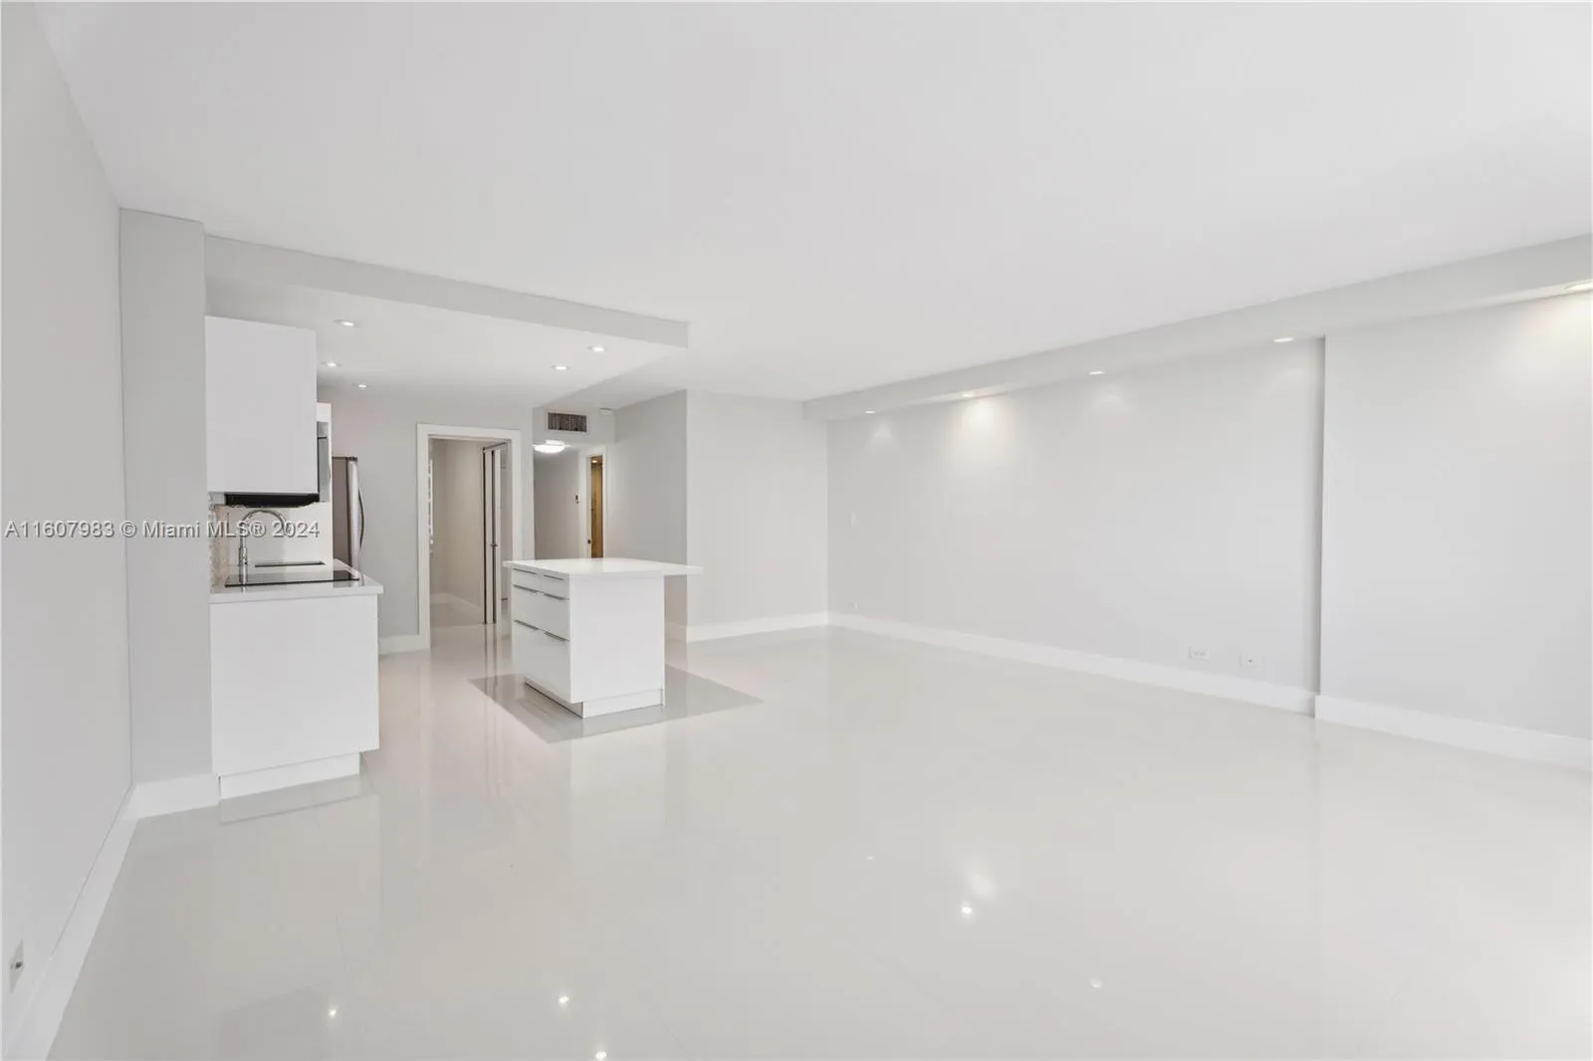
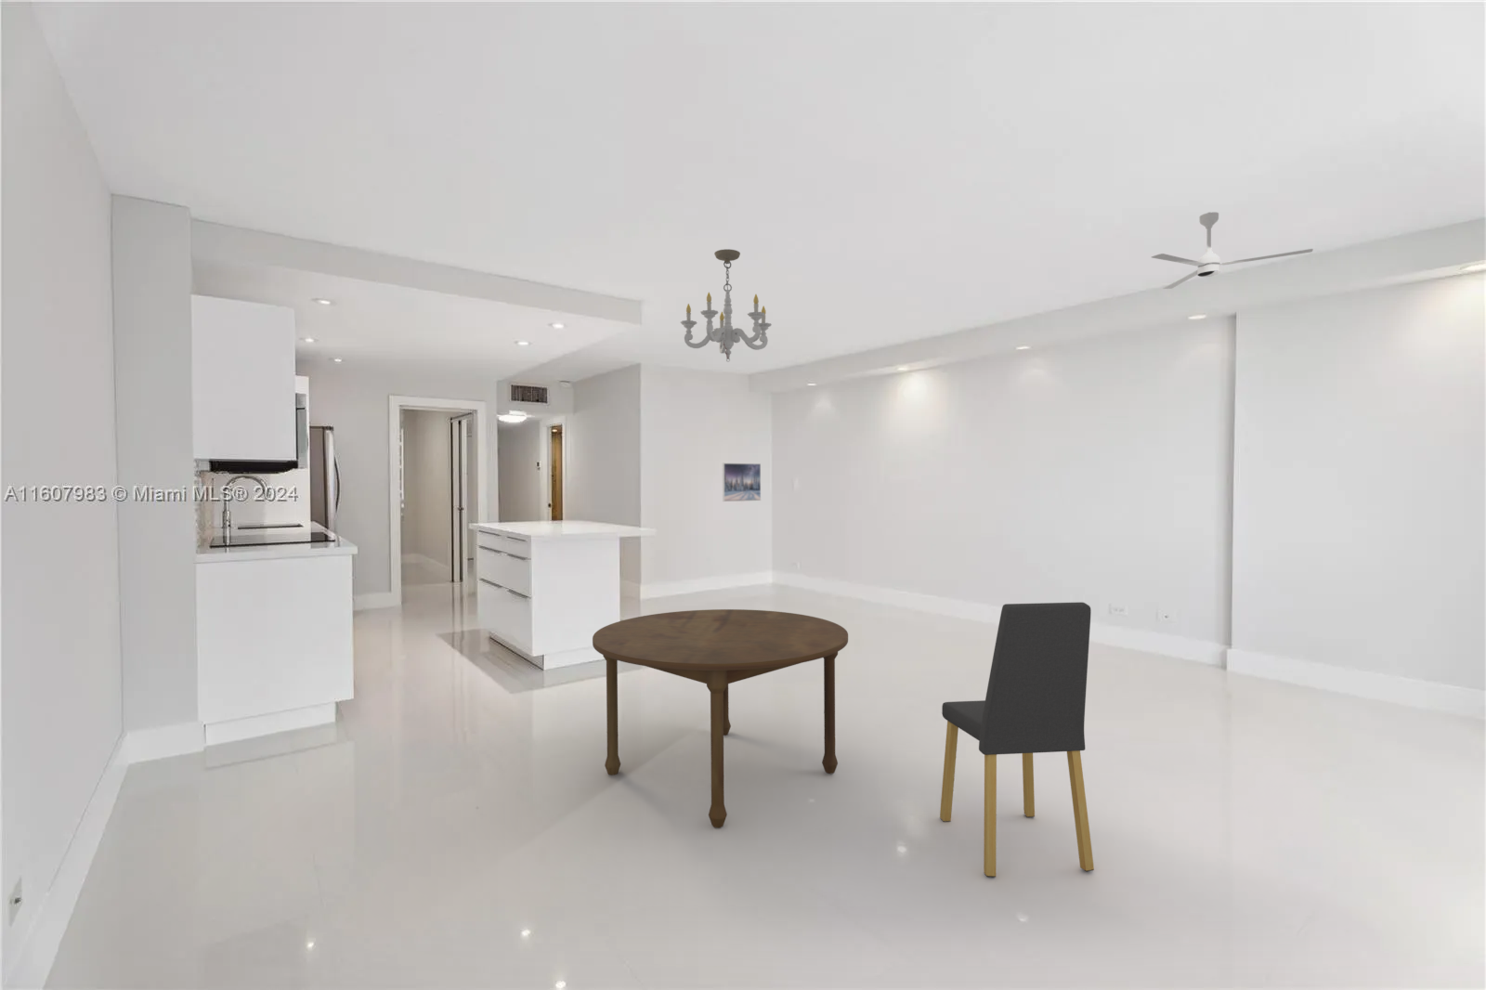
+ chandelier [679,247,772,362]
+ dining chair [939,601,1095,877]
+ dining table [591,609,849,829]
+ ceiling fan [1151,212,1314,289]
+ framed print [721,463,761,503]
